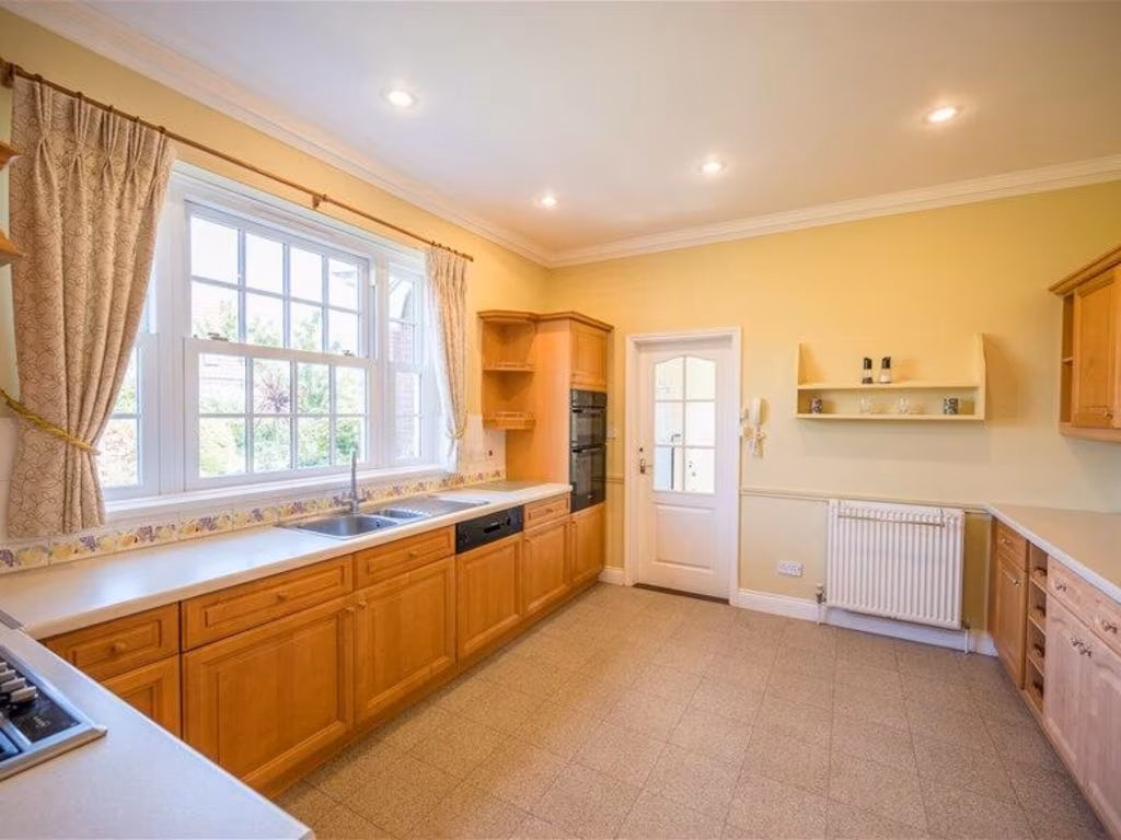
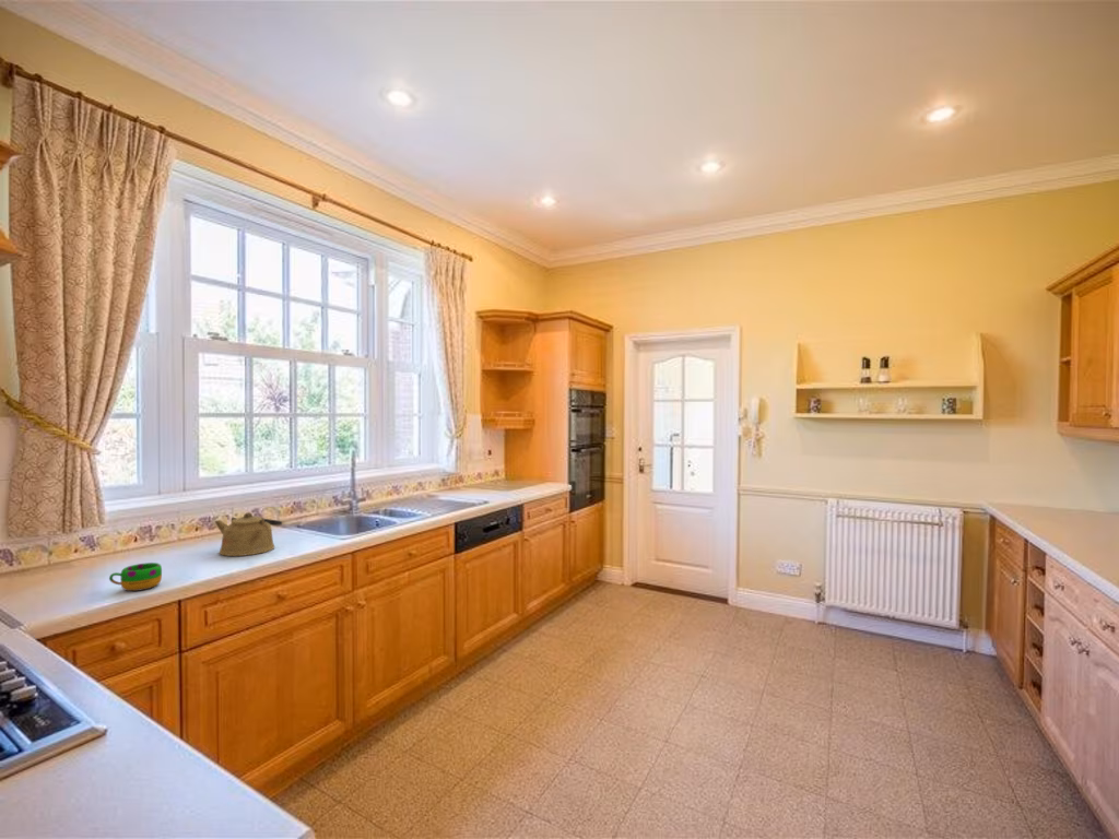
+ kettle [213,511,283,557]
+ mug [108,562,163,592]
